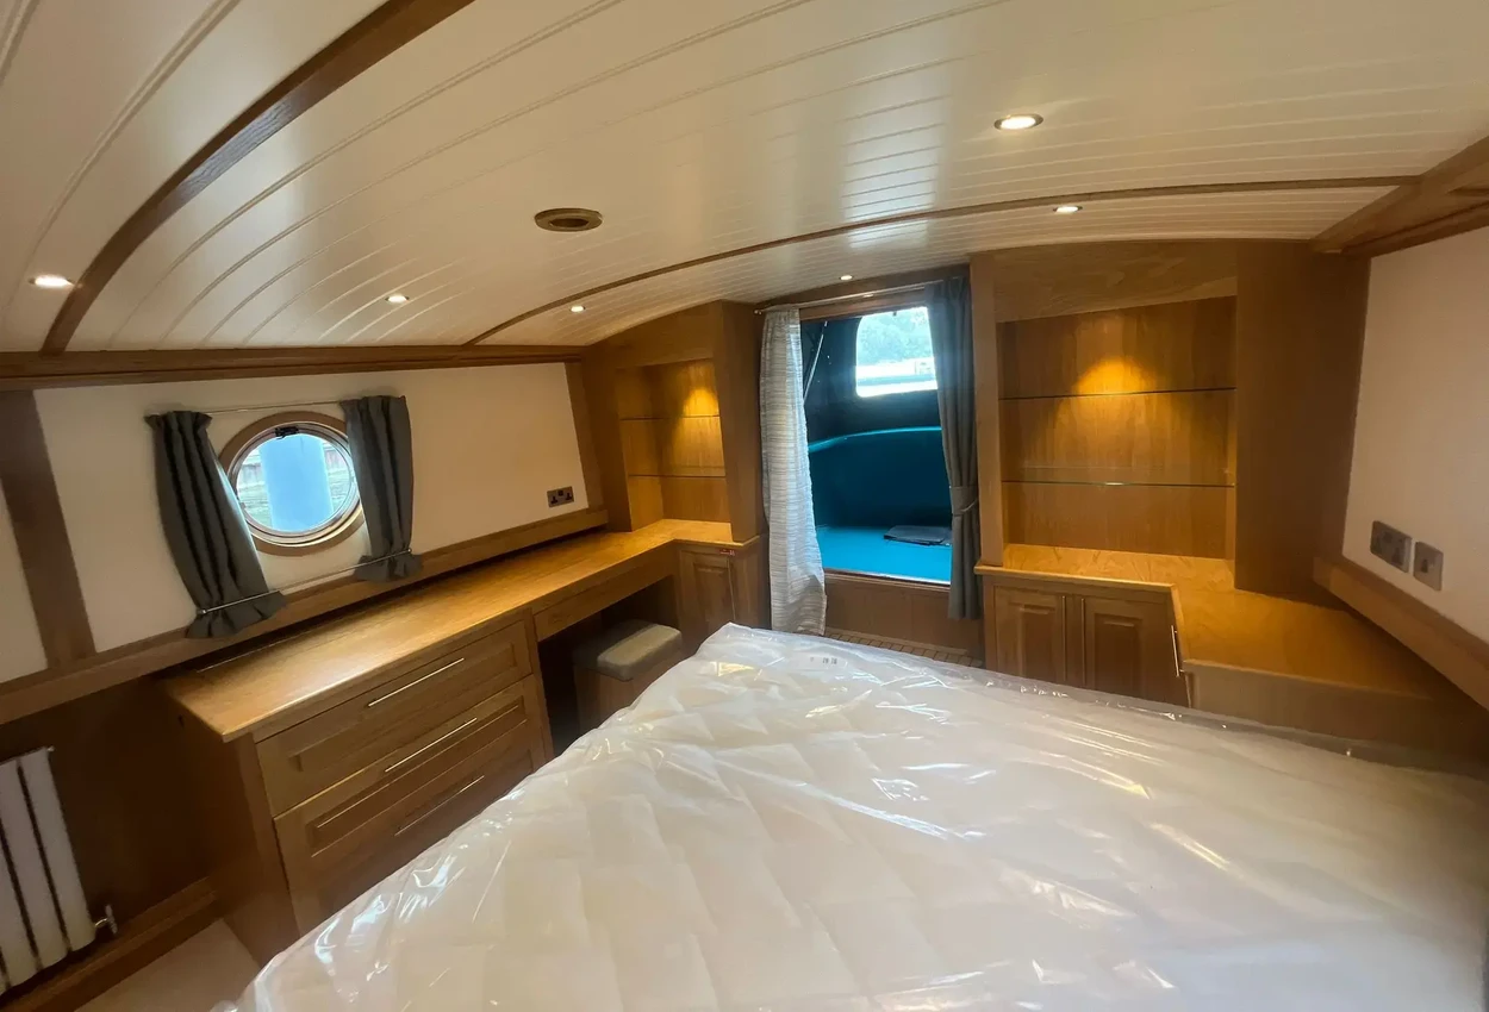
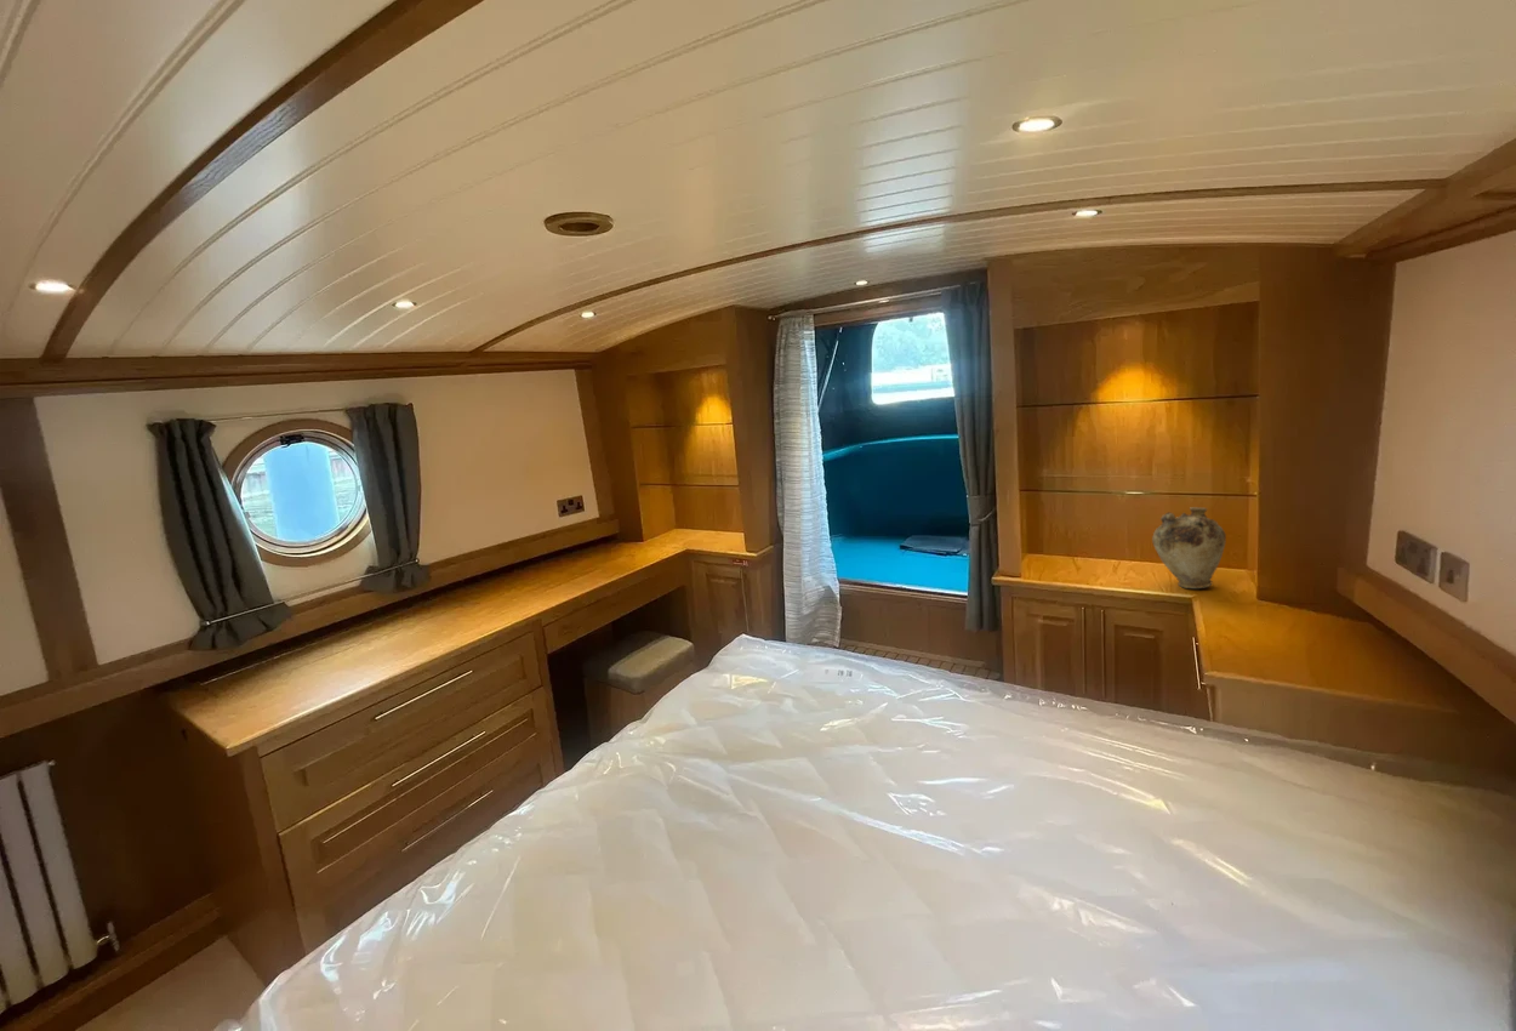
+ vase [1151,506,1227,589]
